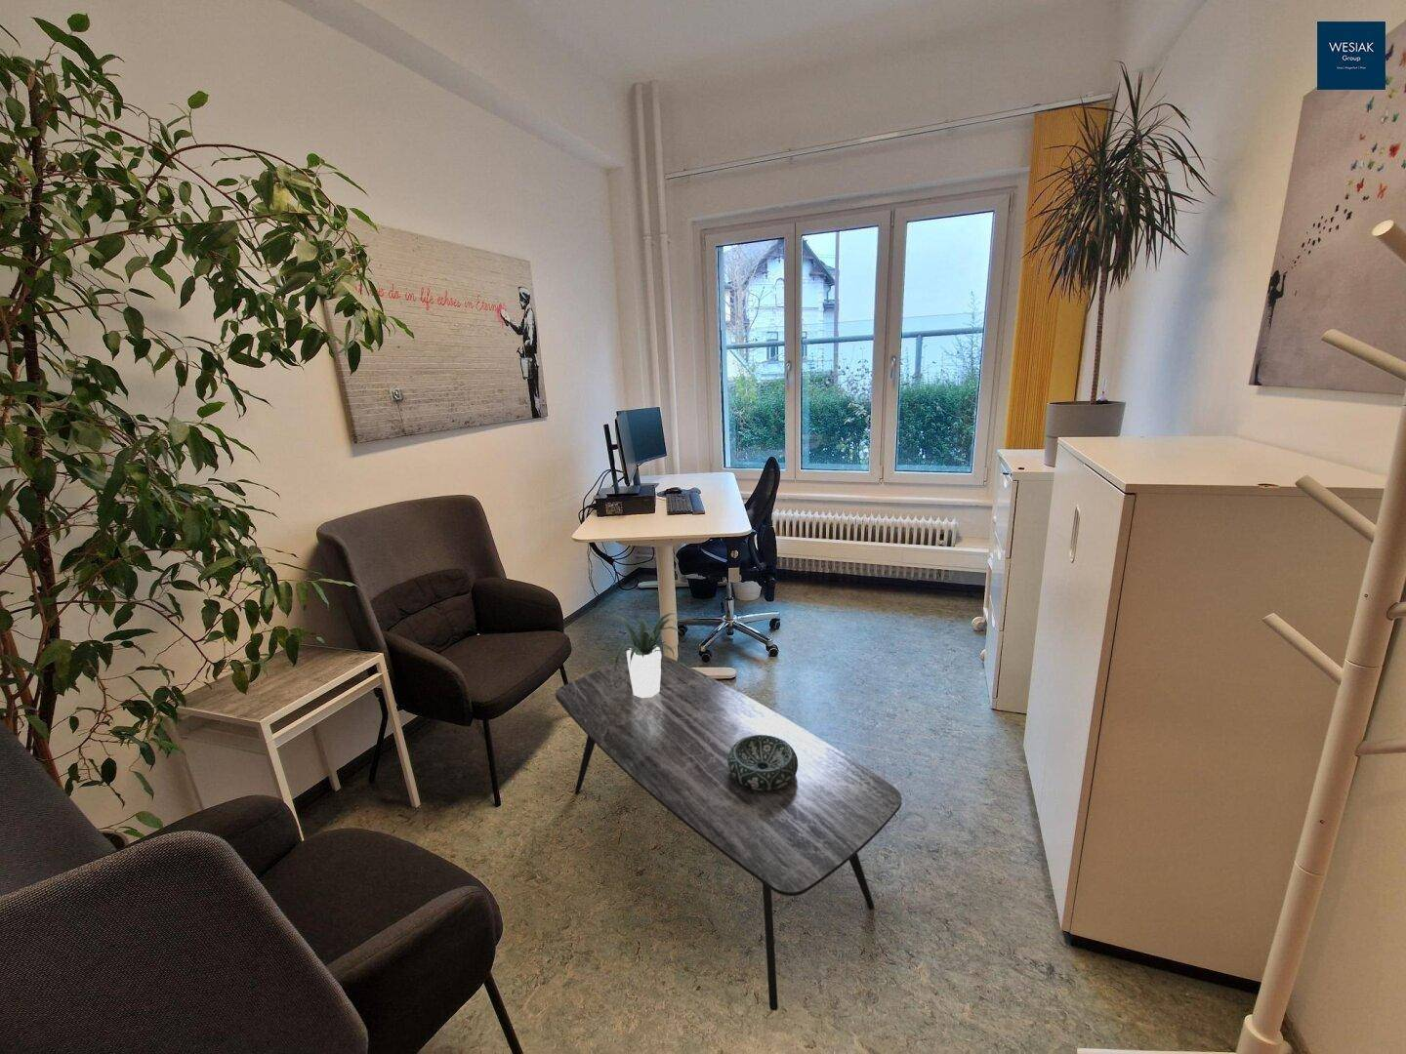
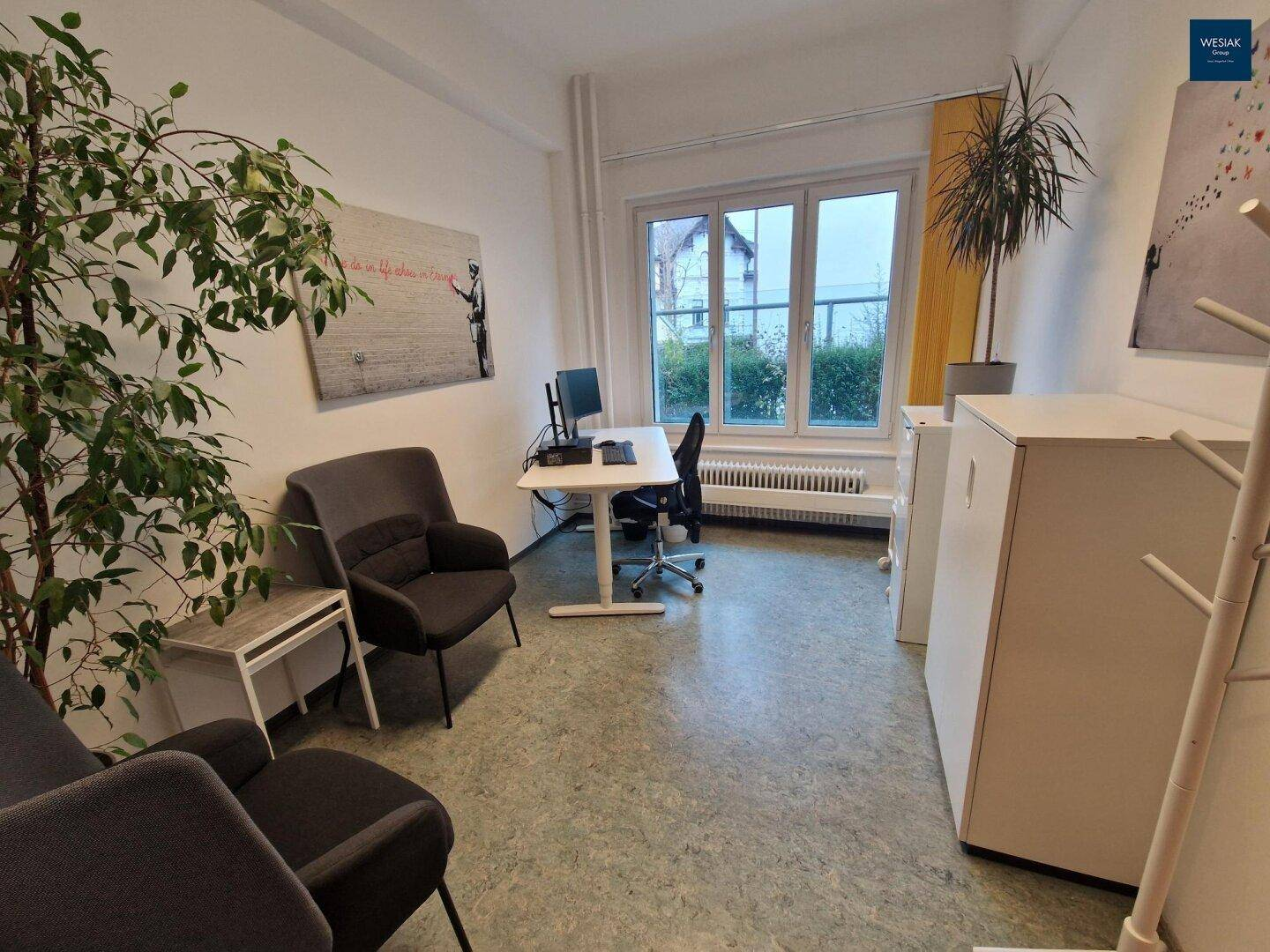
- coffee table [555,653,903,1011]
- decorative bowl [727,735,798,790]
- potted plant [599,612,685,698]
